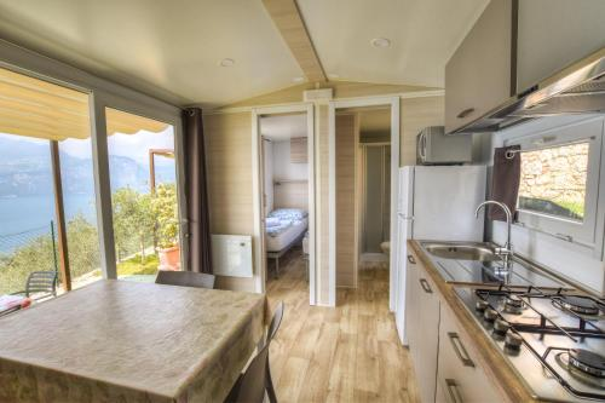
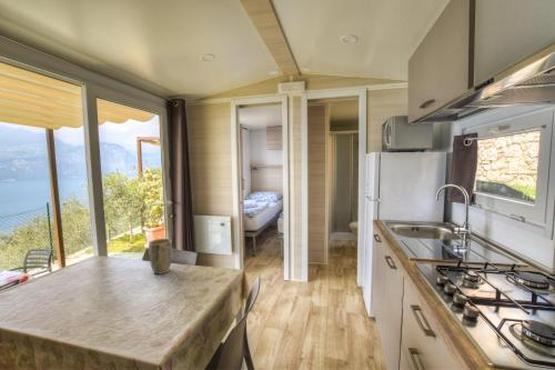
+ plant pot [148,238,173,276]
